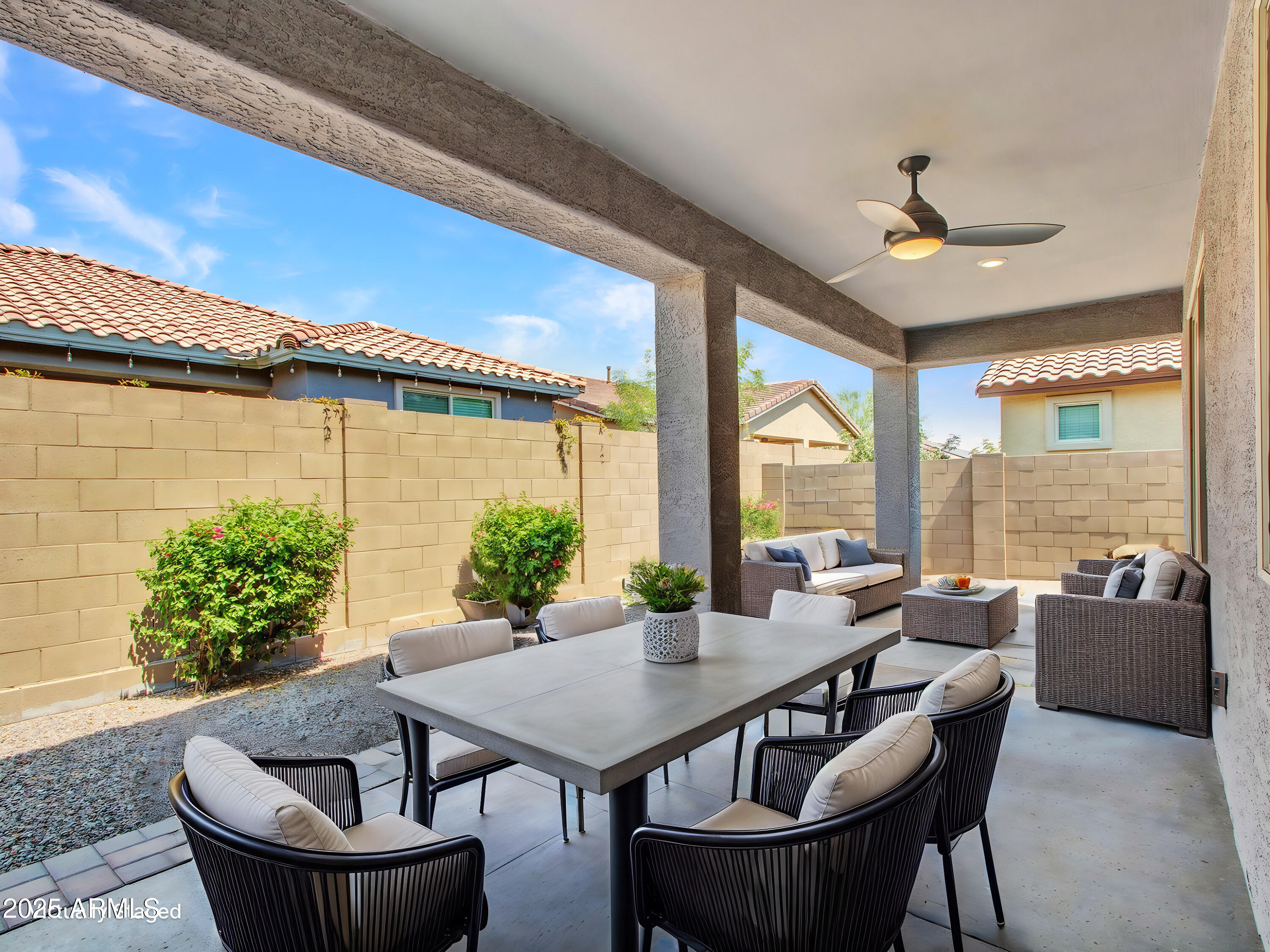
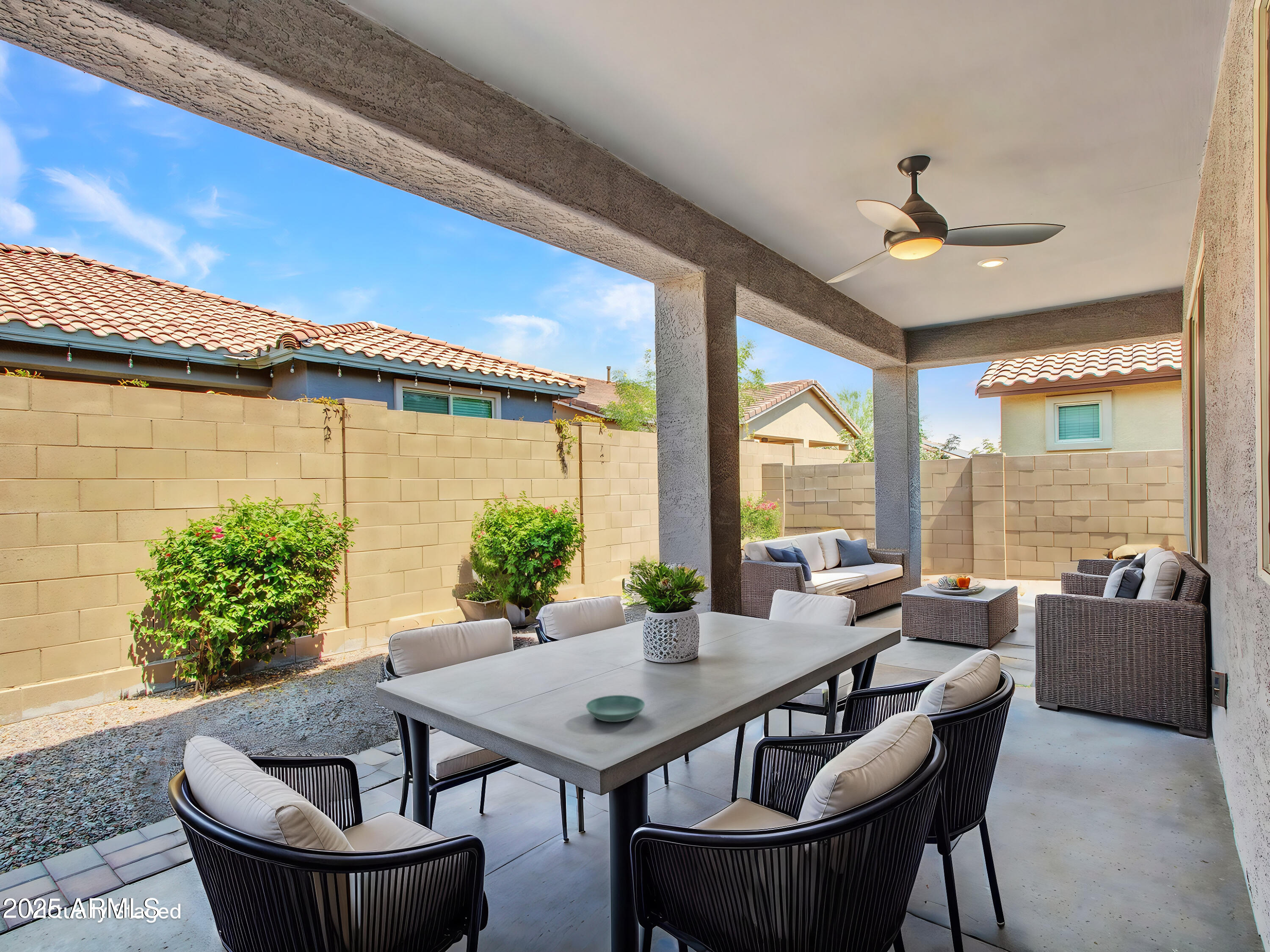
+ saucer [585,695,646,723]
